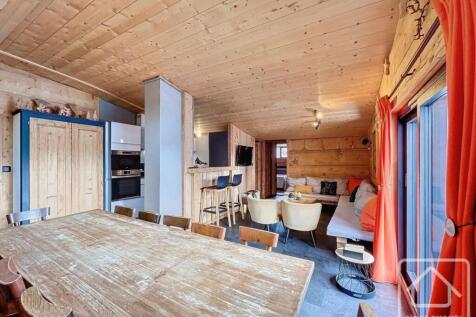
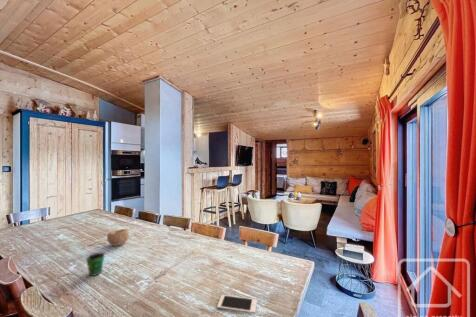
+ cell phone [216,294,258,314]
+ cup [85,252,106,277]
+ bowl [106,228,130,247]
